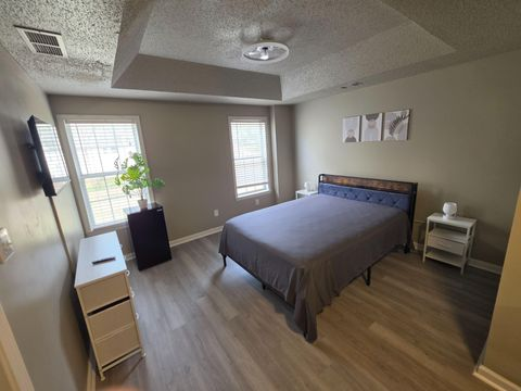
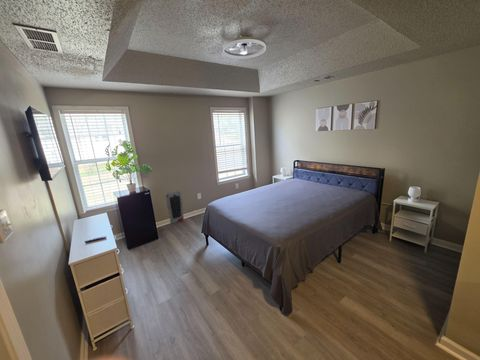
+ air purifier [165,190,185,224]
